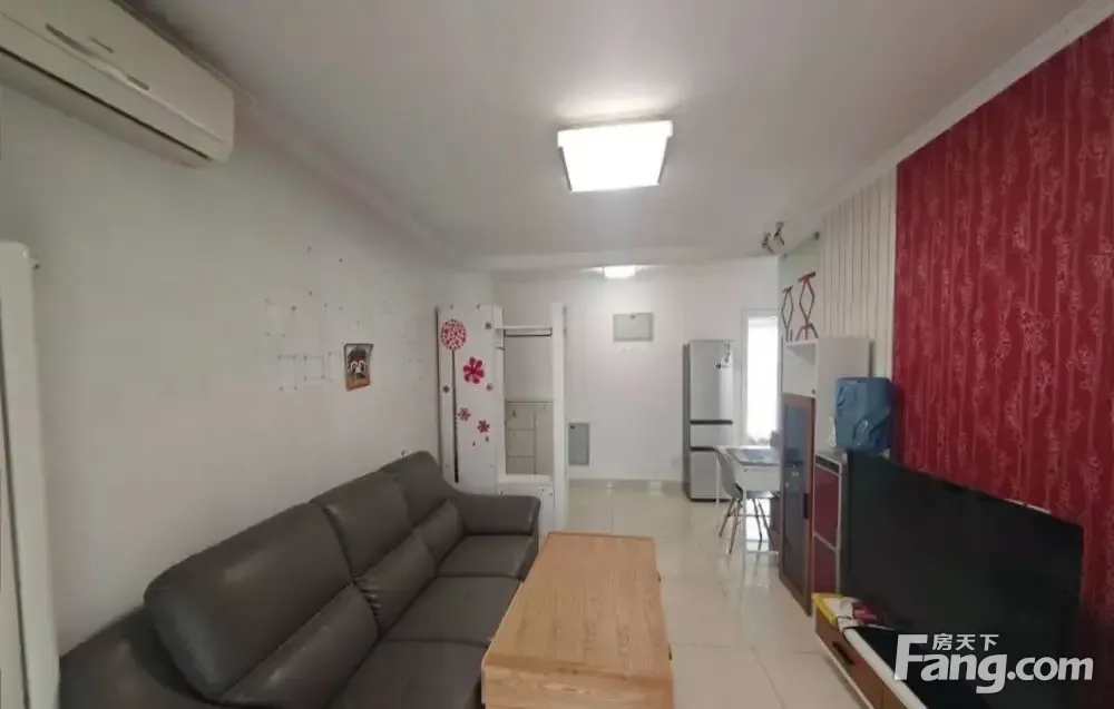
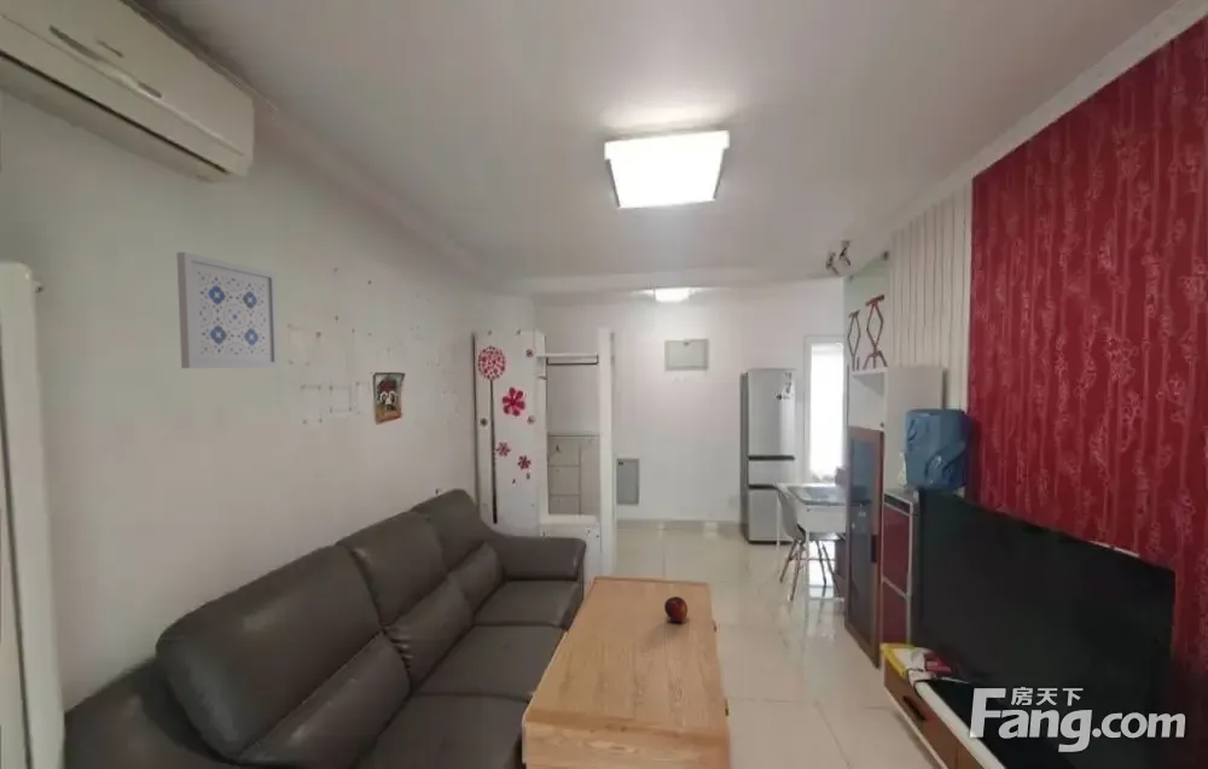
+ fruit [663,595,689,623]
+ wall art [175,251,280,369]
